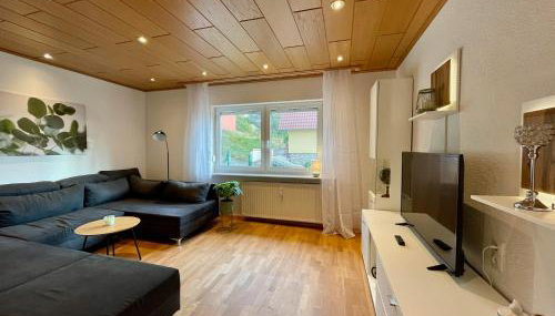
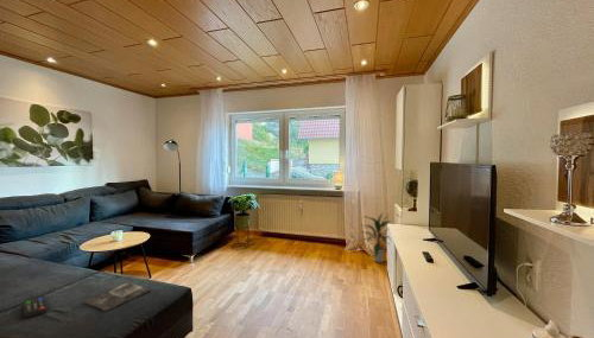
+ indoor plant [360,212,392,263]
+ remote control [23,294,49,319]
+ magazine [83,281,152,312]
